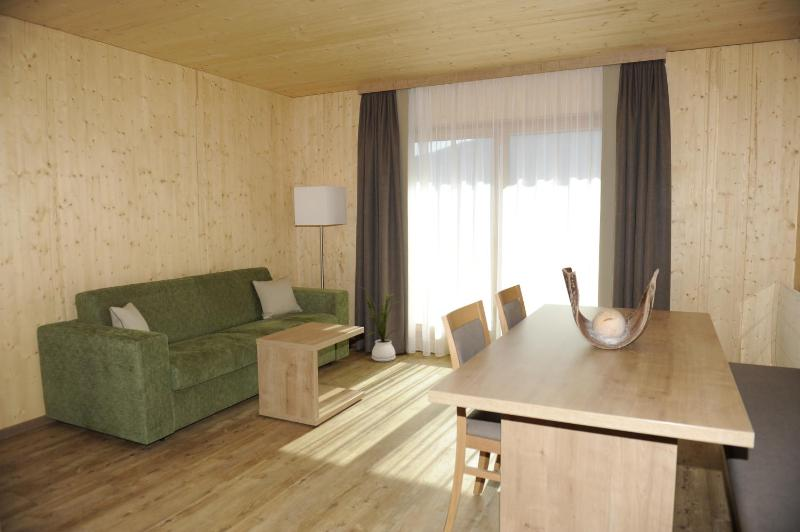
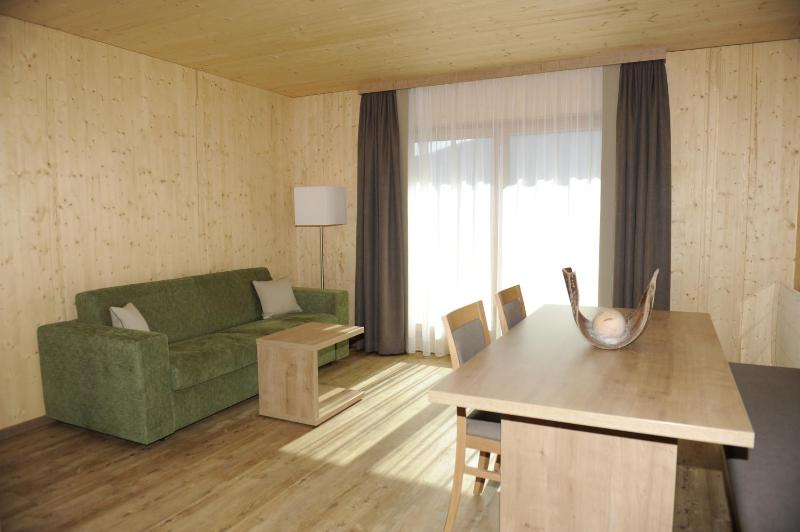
- house plant [357,285,406,363]
